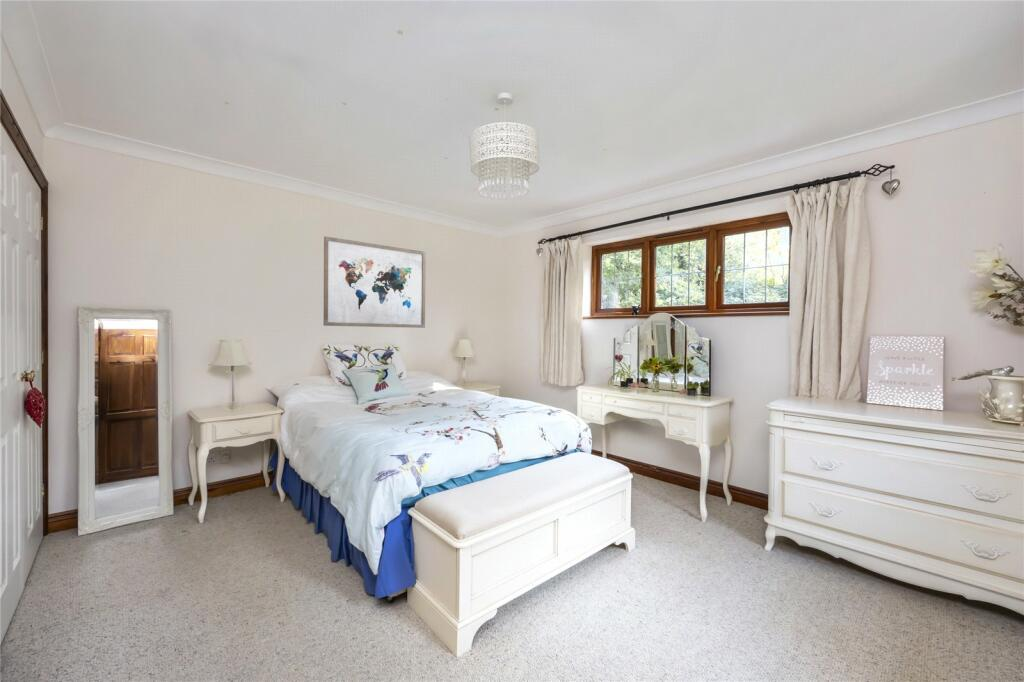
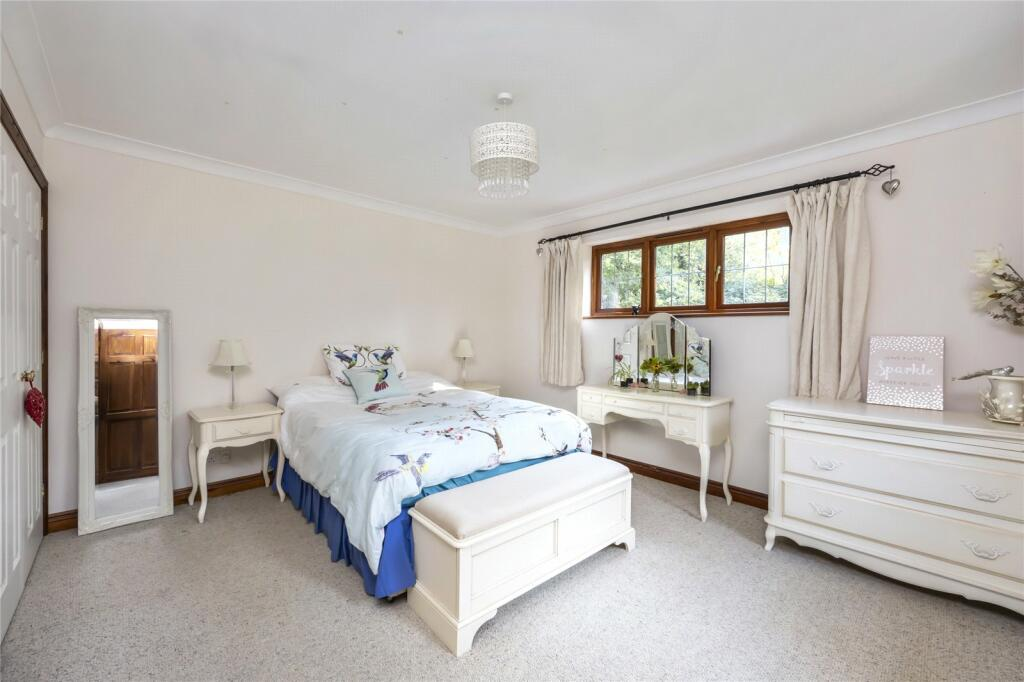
- wall art [323,236,427,329]
